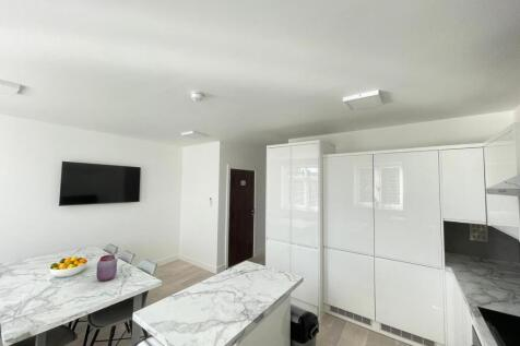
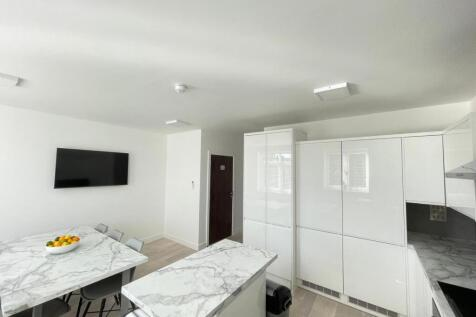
- jar [95,253,118,282]
